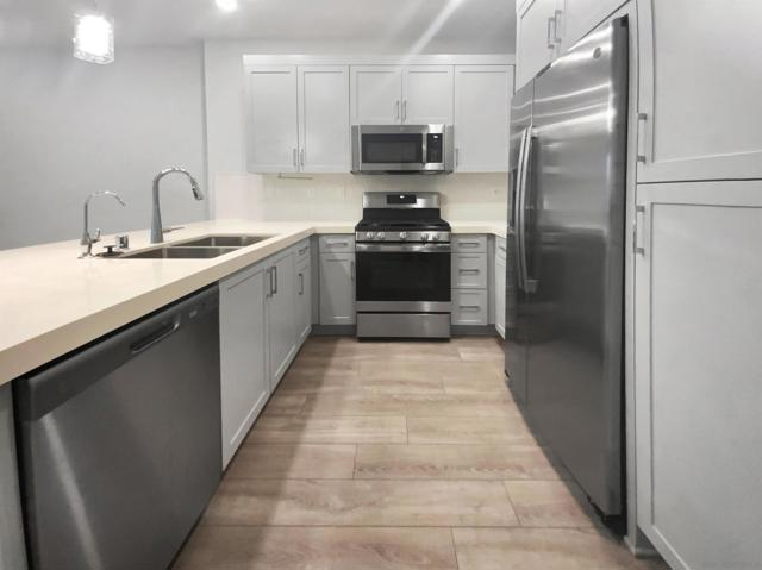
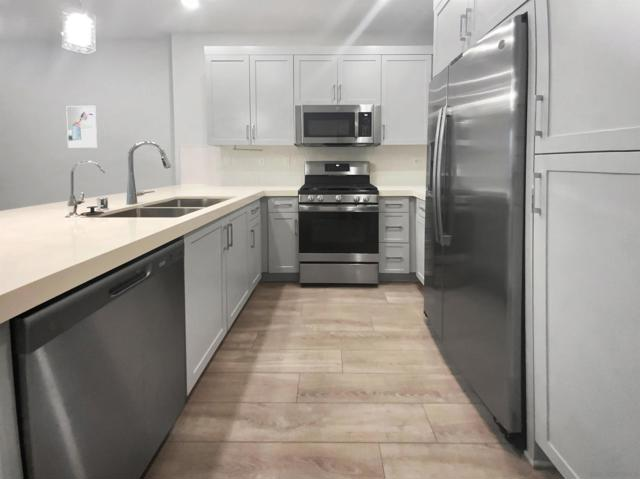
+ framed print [65,105,98,149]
